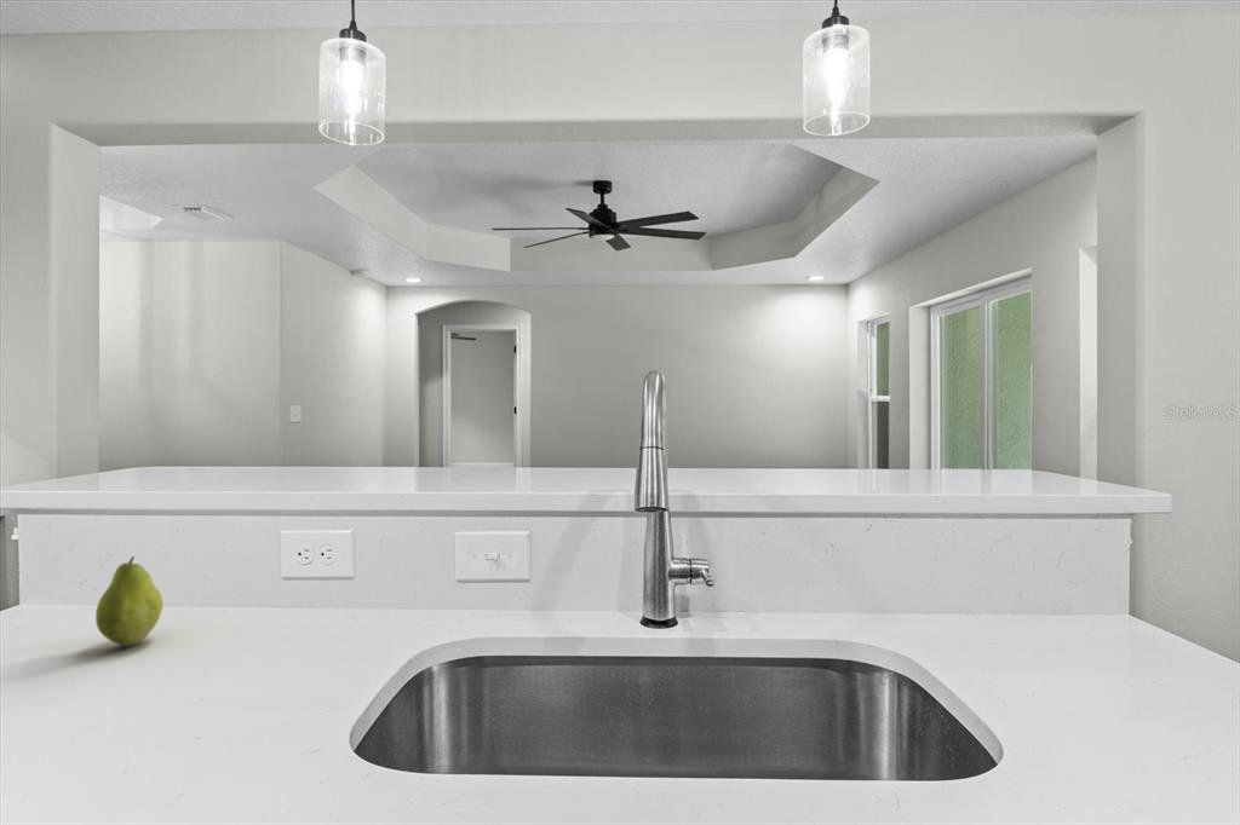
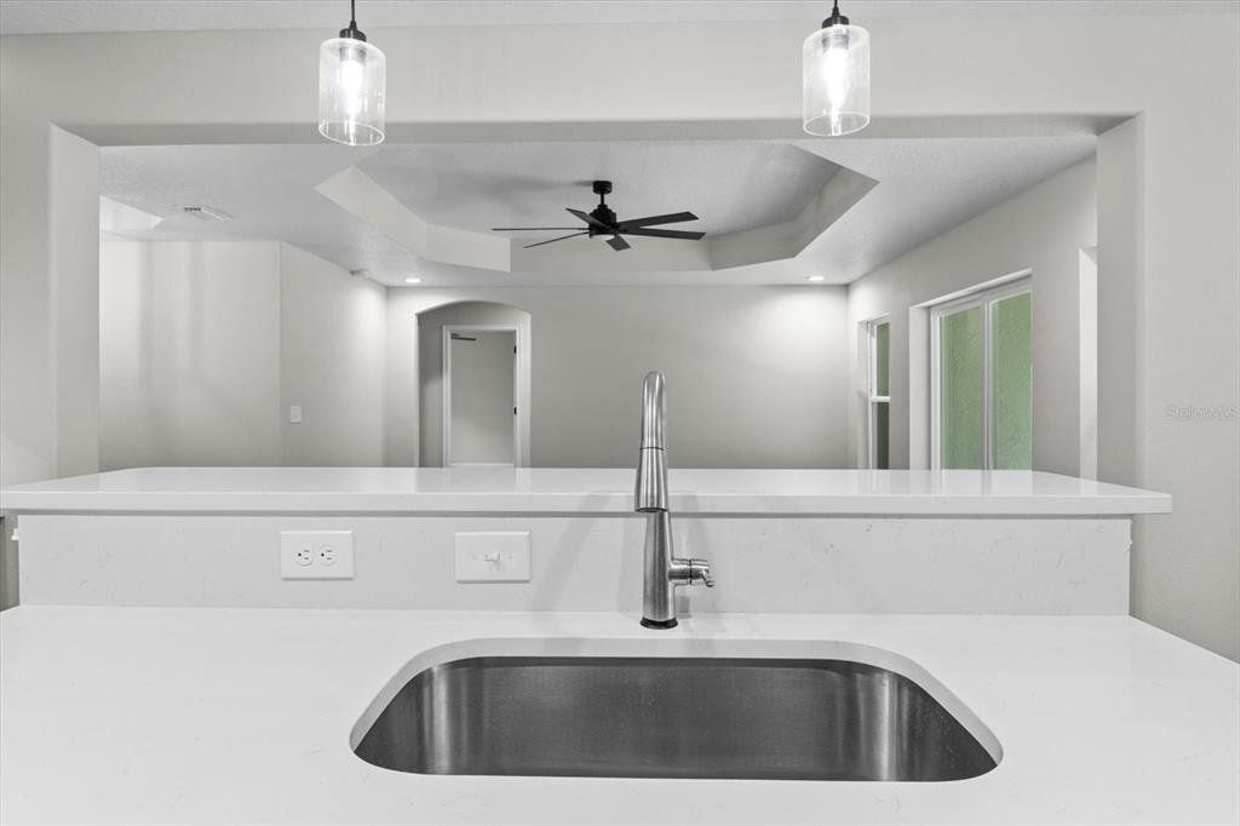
- fruit [94,555,163,648]
